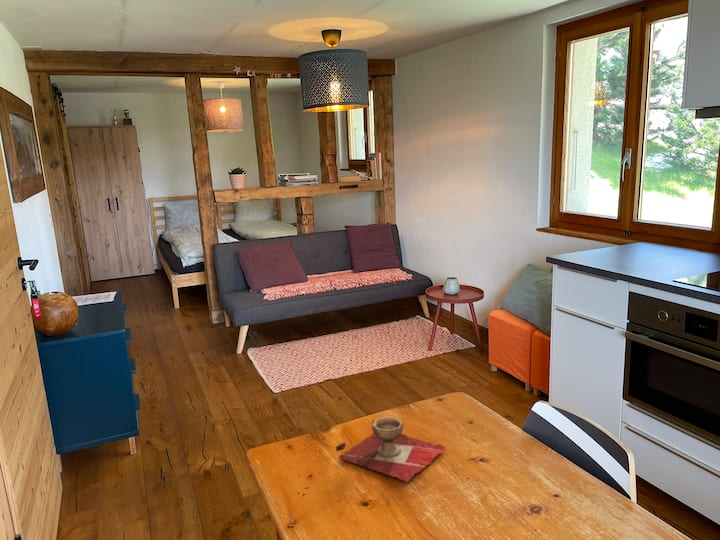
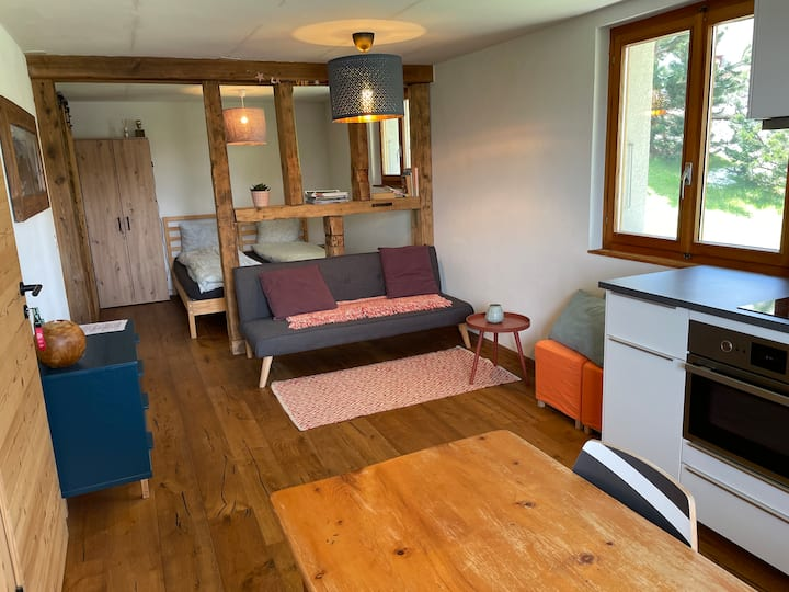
- decorative bowl [335,416,447,484]
